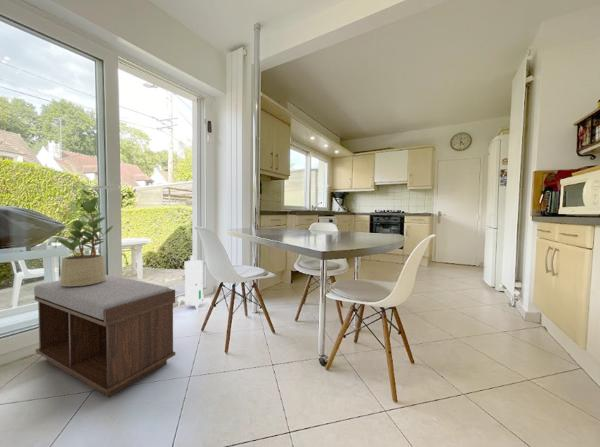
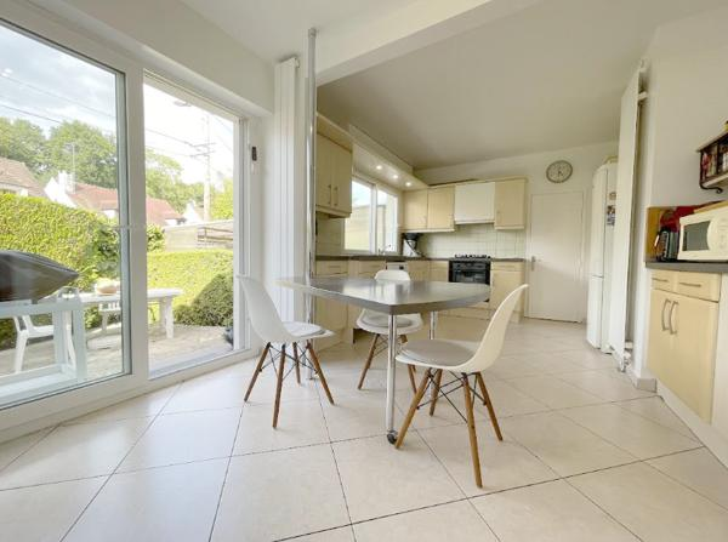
- potted plant [57,196,114,286]
- toy robot [177,254,212,313]
- bench [33,274,176,398]
